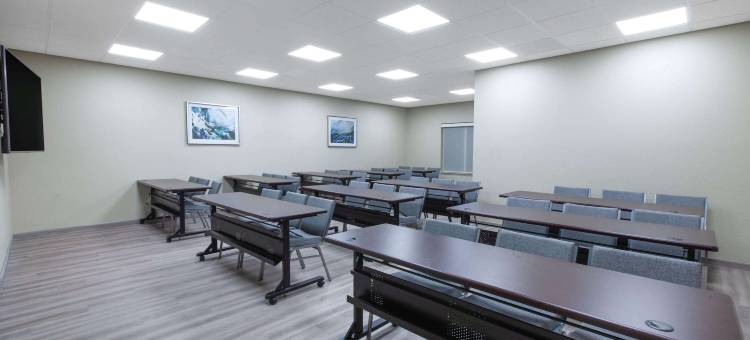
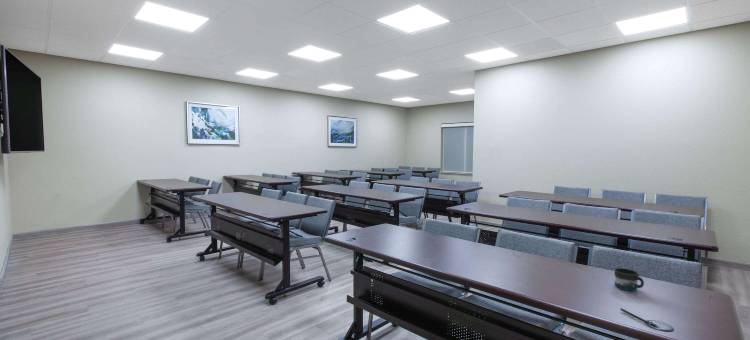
+ pen [619,307,659,329]
+ mug [613,267,645,292]
